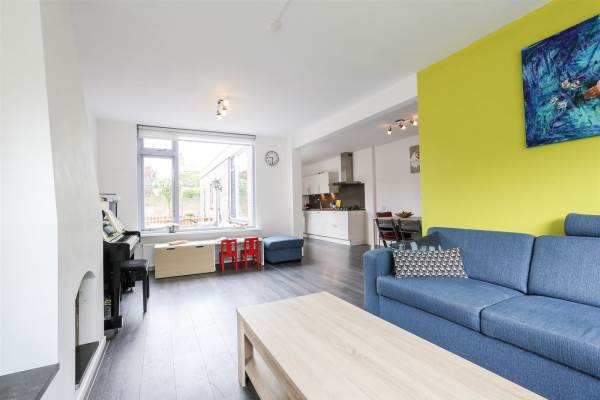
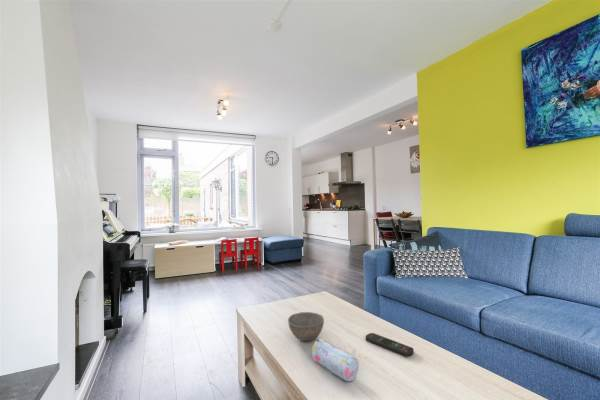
+ remote control [365,332,415,358]
+ pencil case [310,338,360,382]
+ bowl [287,311,325,342]
